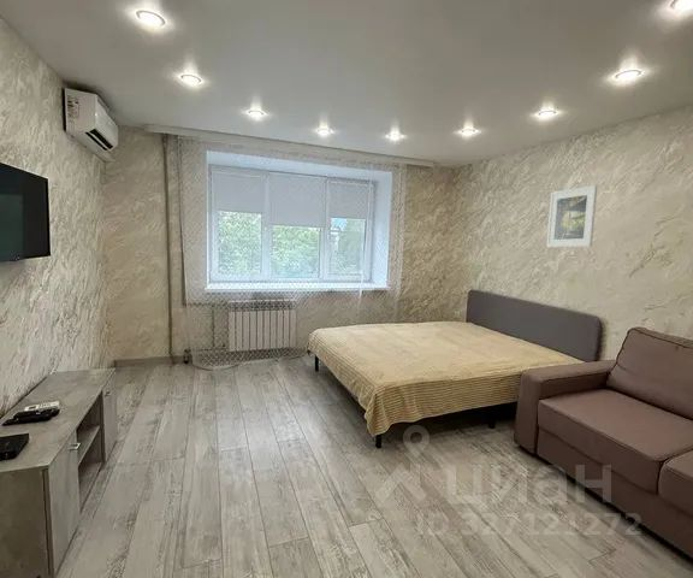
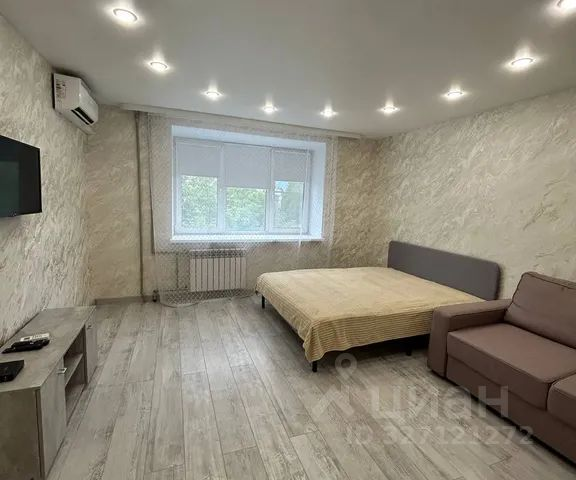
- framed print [545,184,599,248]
